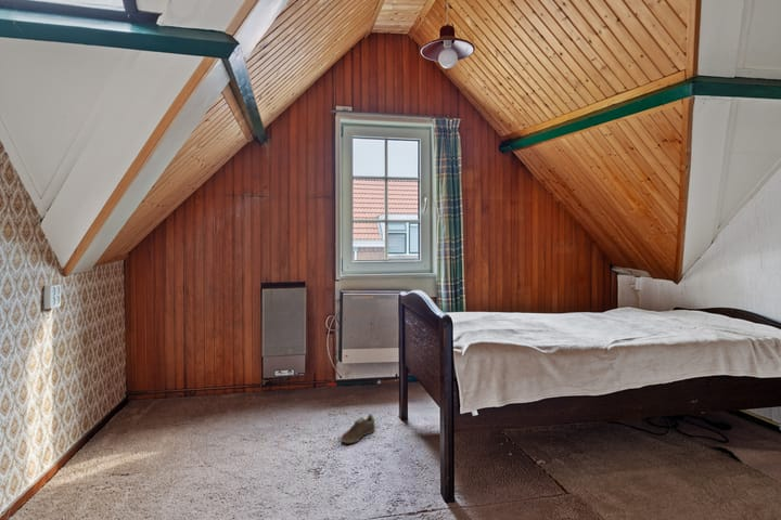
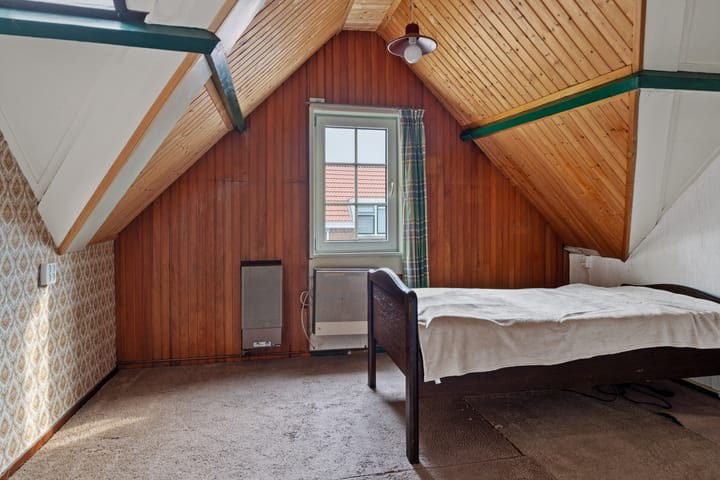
- sneaker [340,413,376,444]
